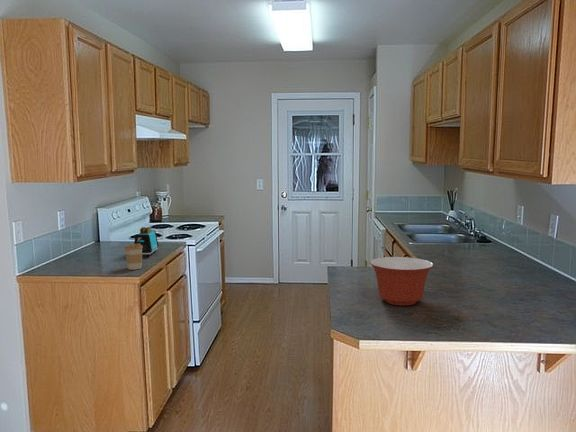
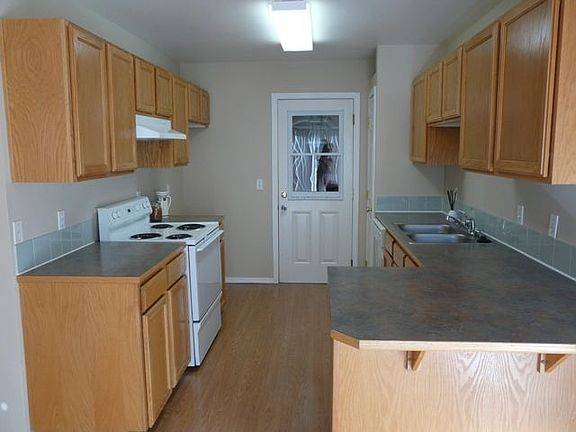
- coffee cup [123,243,143,271]
- mixing bowl [369,256,434,306]
- toaster [133,226,160,258]
